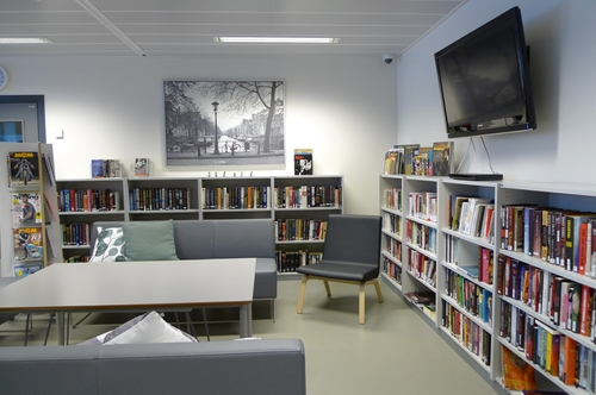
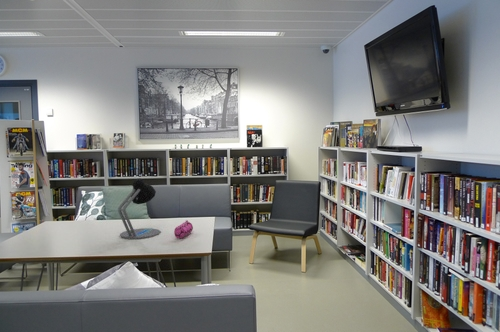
+ desk lamp [117,178,162,240]
+ pencil case [173,219,194,239]
